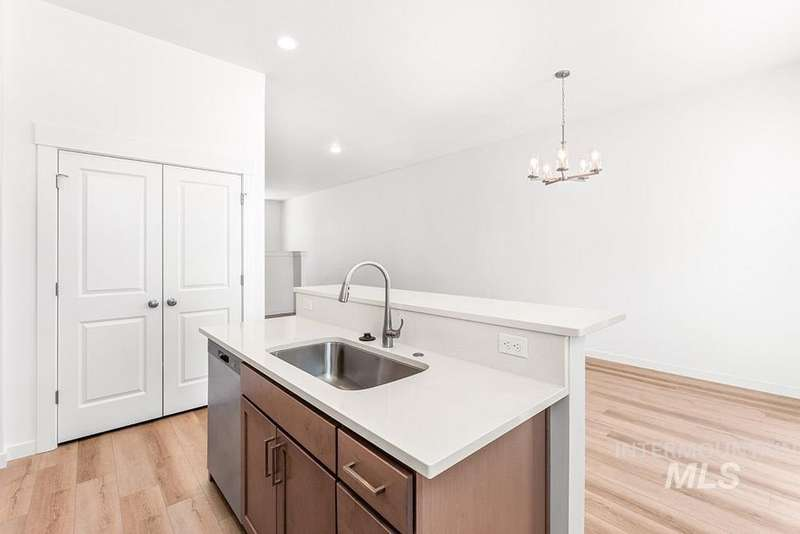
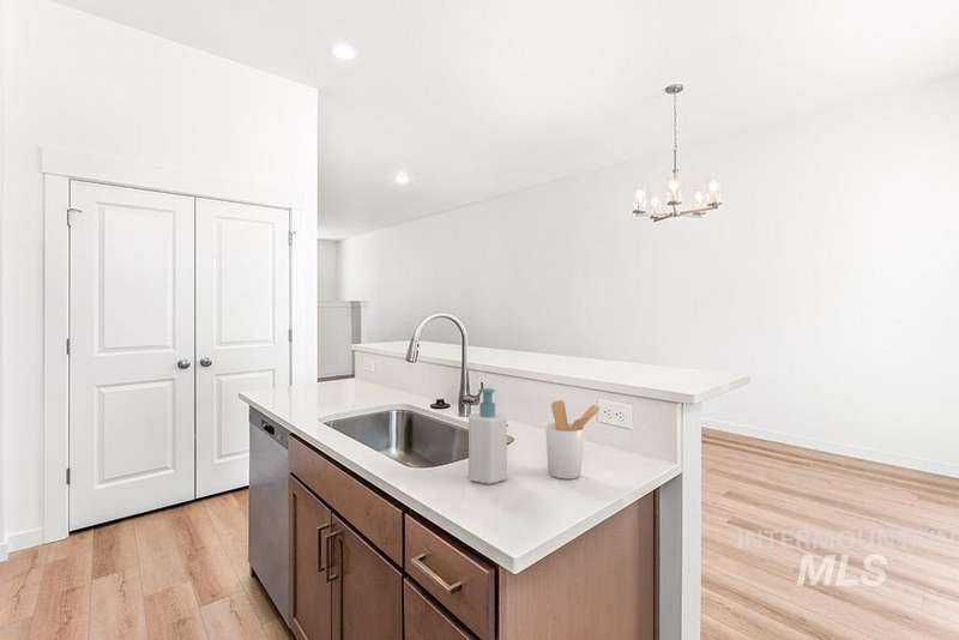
+ soap bottle [468,387,508,485]
+ utensil holder [544,399,601,481]
